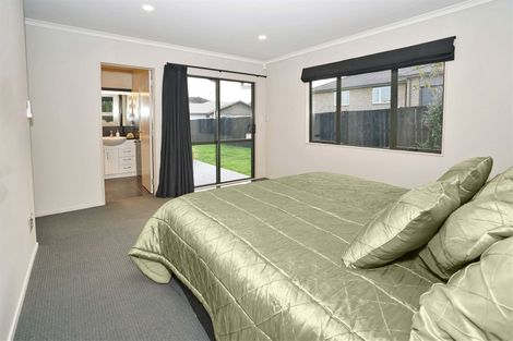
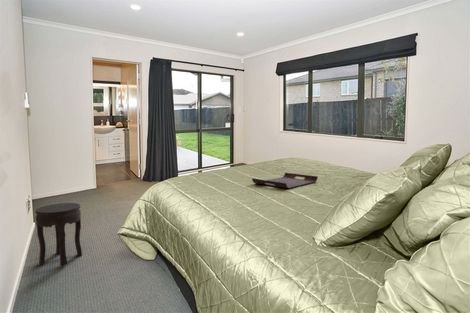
+ serving tray [251,172,319,190]
+ side table [34,202,83,267]
